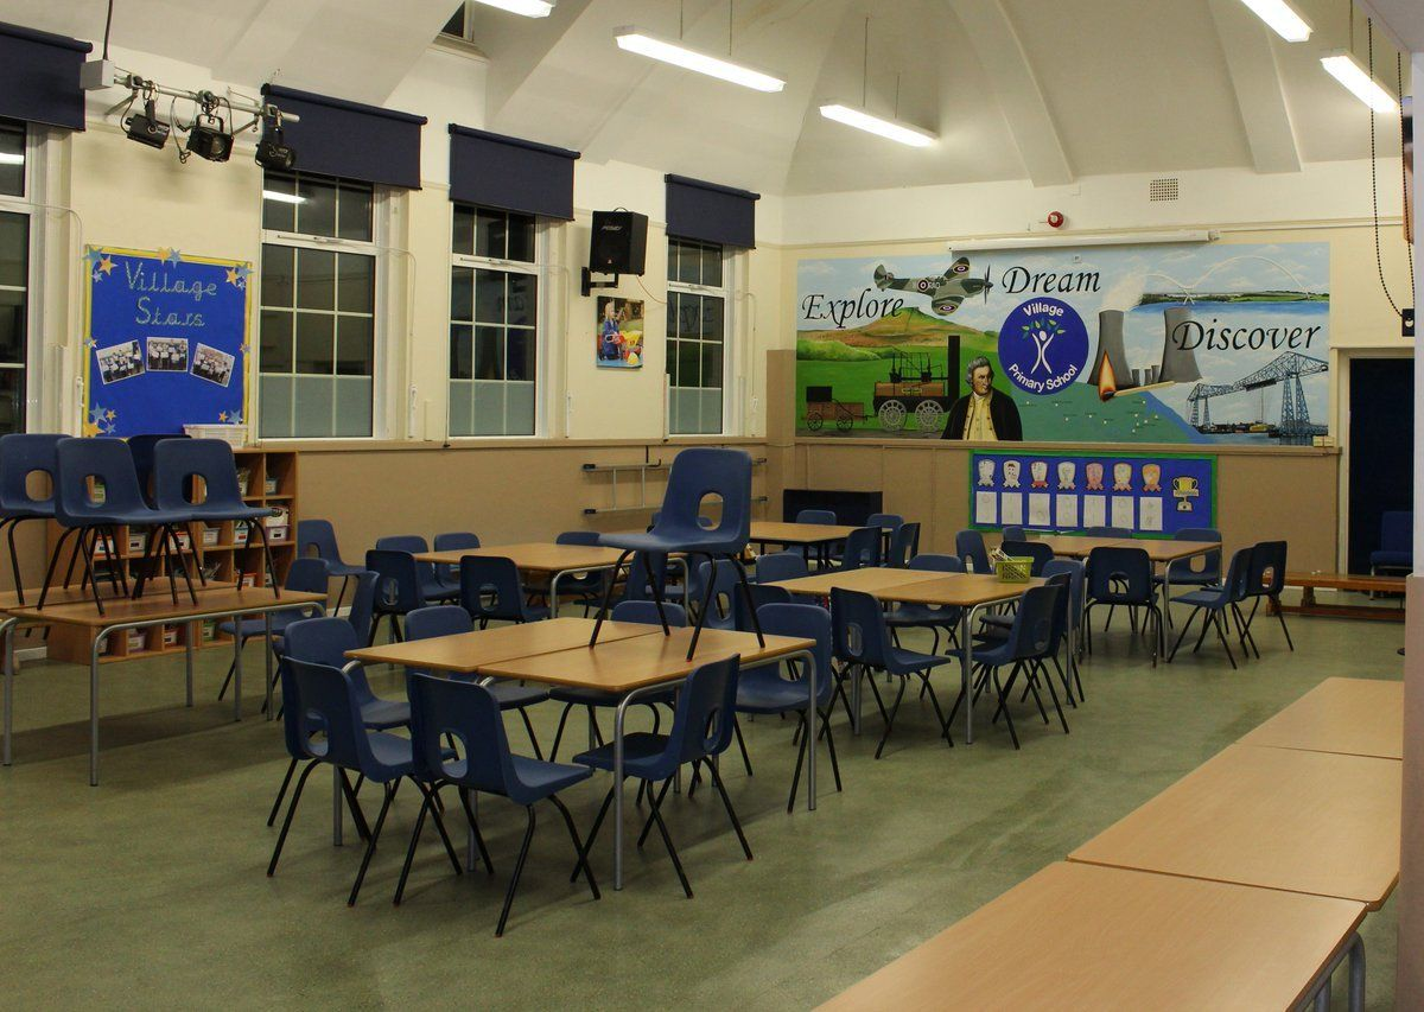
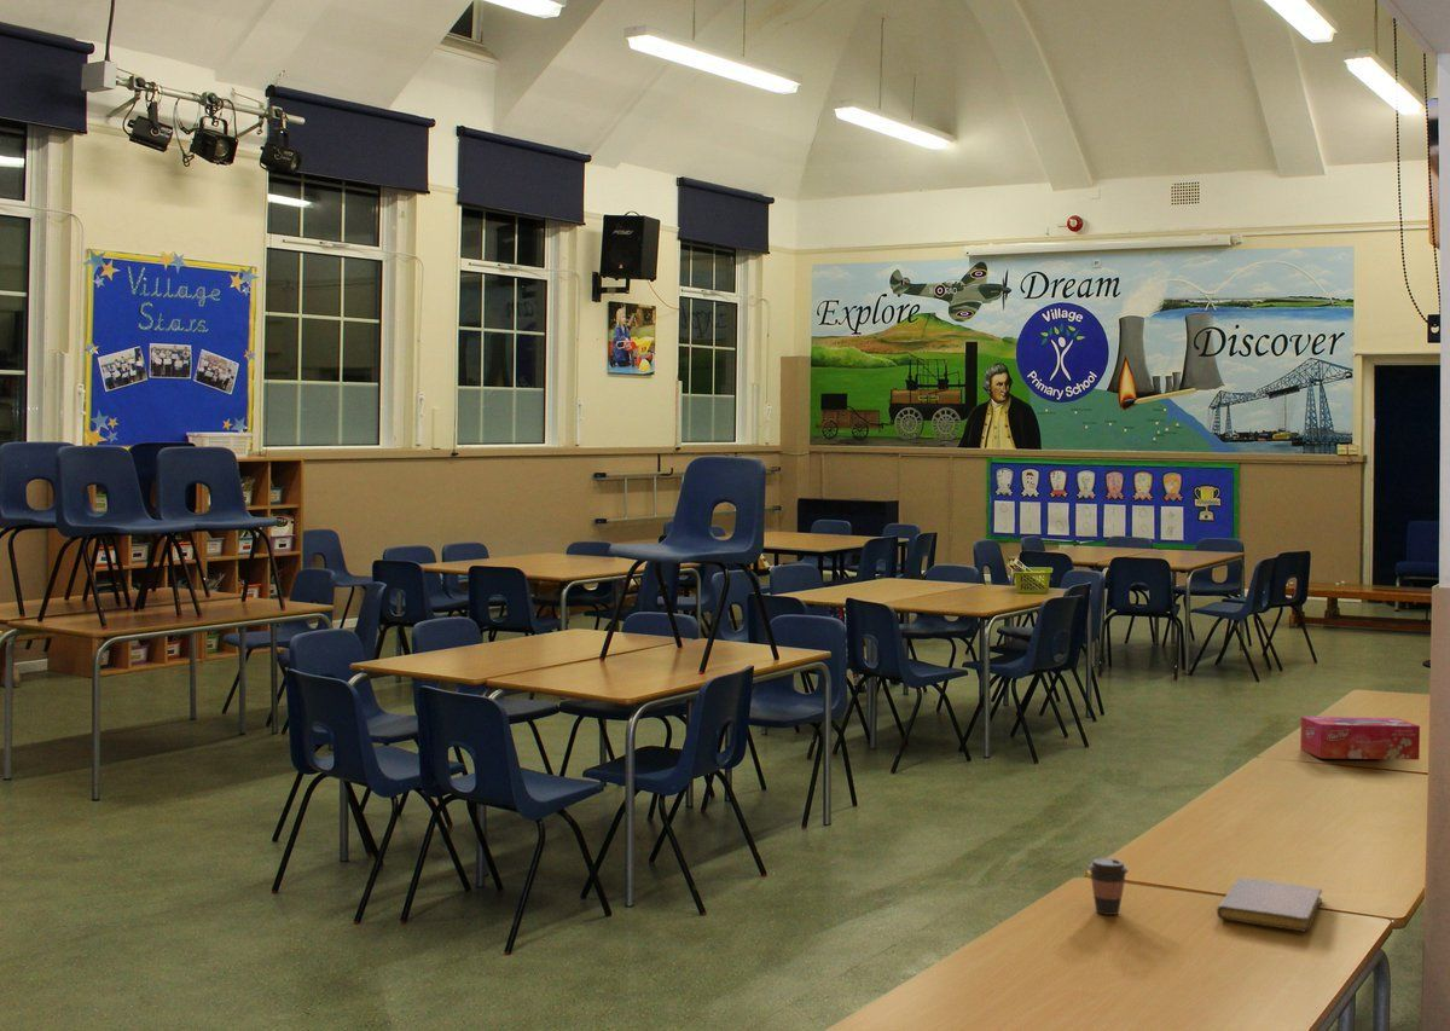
+ coffee cup [1088,857,1130,916]
+ notebook [1216,876,1323,933]
+ tissue box [1299,716,1421,761]
